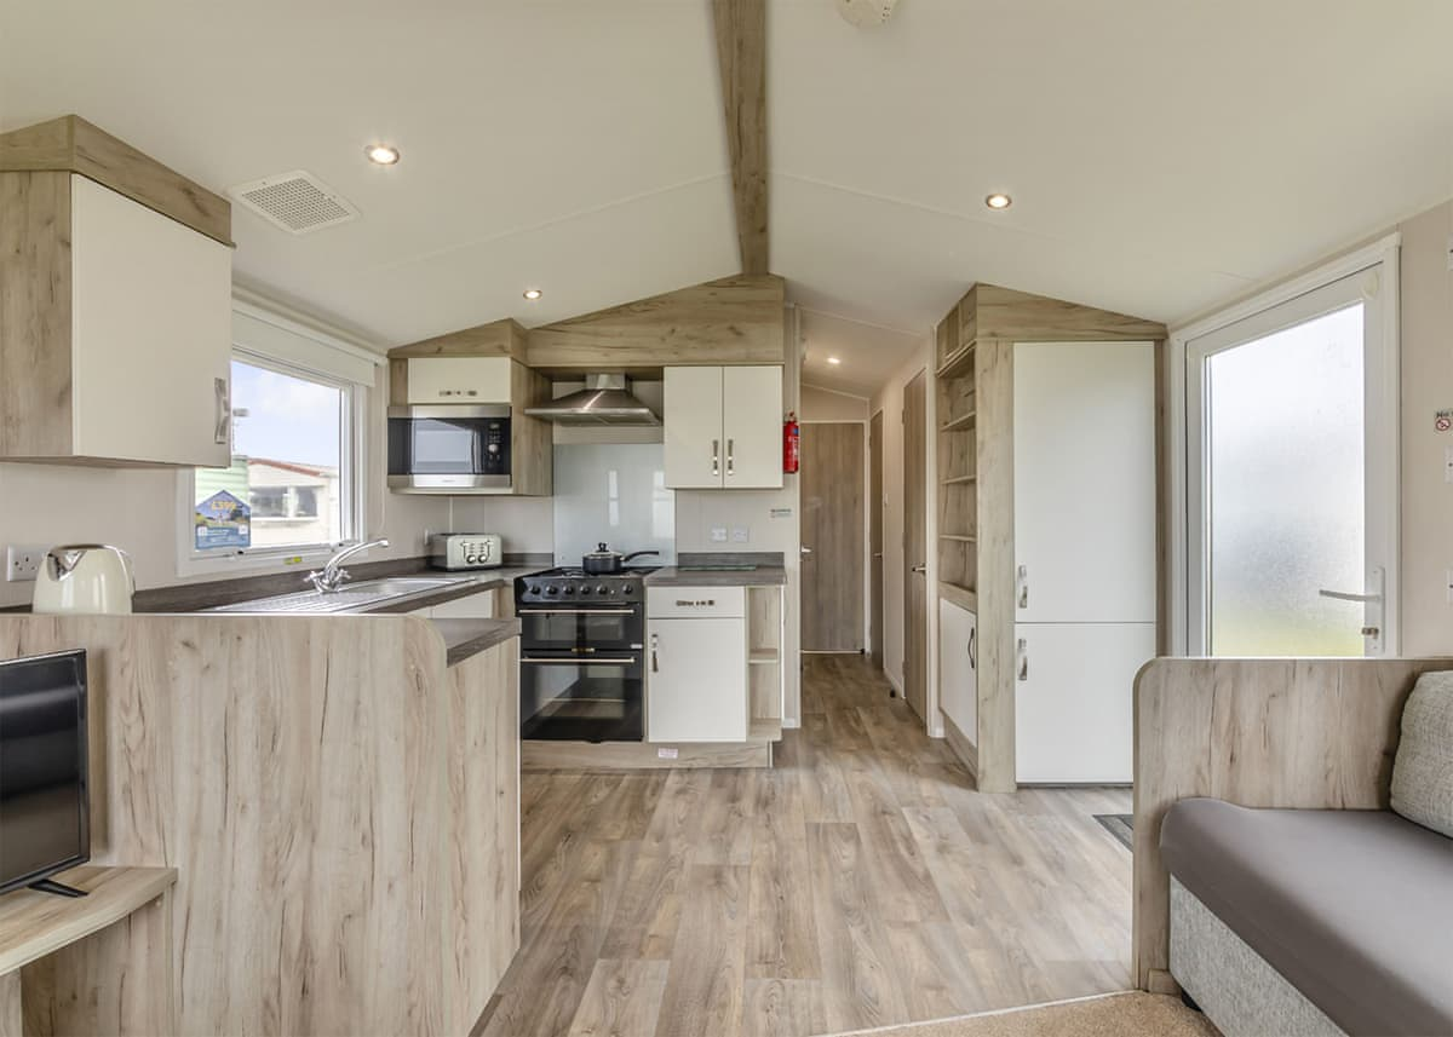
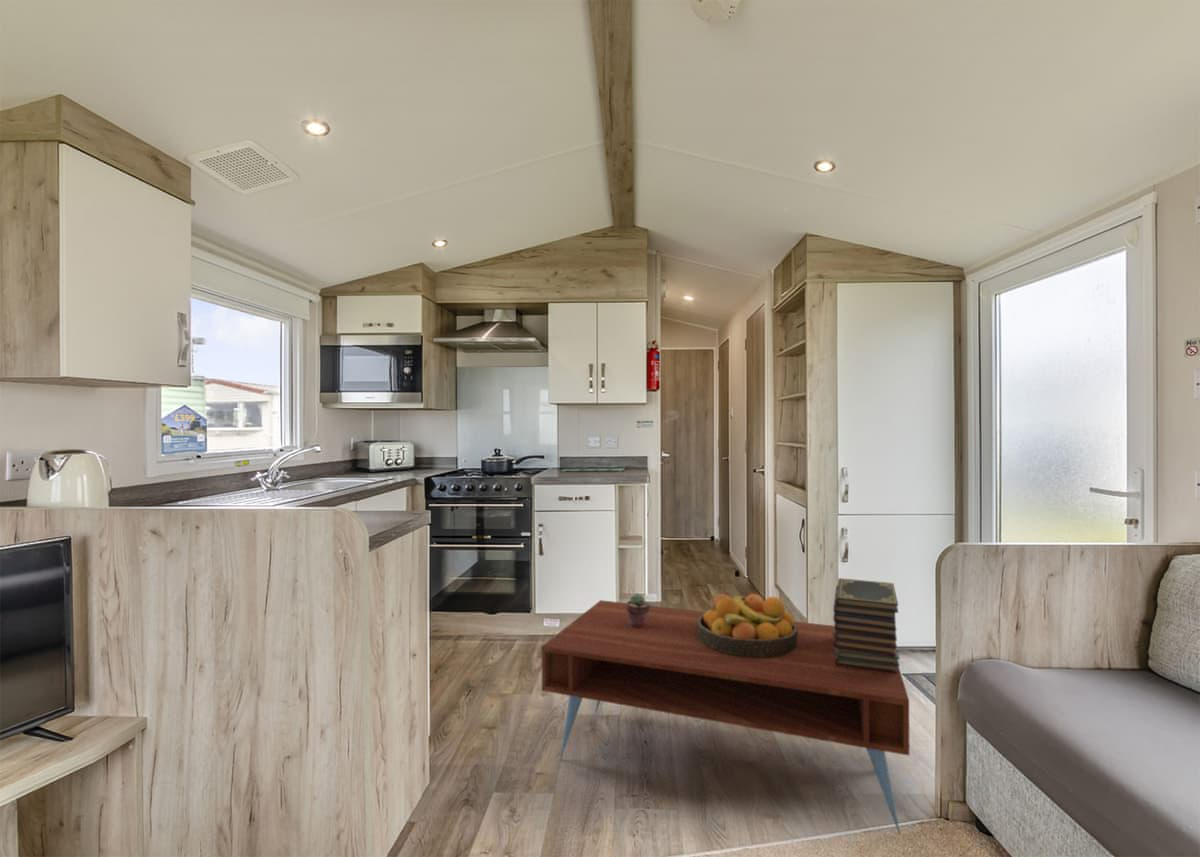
+ fruit bowl [697,593,797,657]
+ book stack [833,577,900,674]
+ potted succulent [625,592,651,628]
+ coffee table [540,599,910,835]
